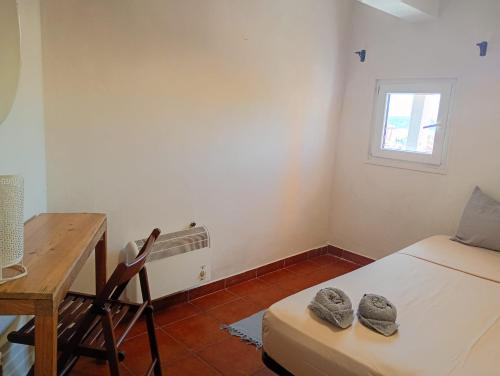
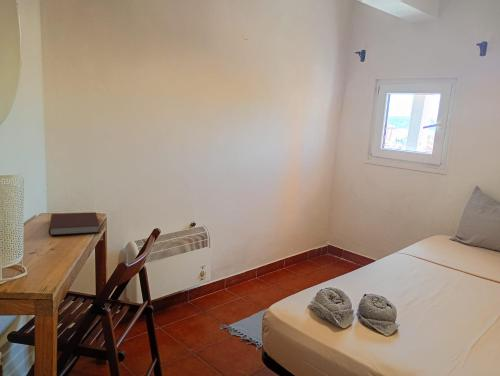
+ notebook [48,211,100,236]
